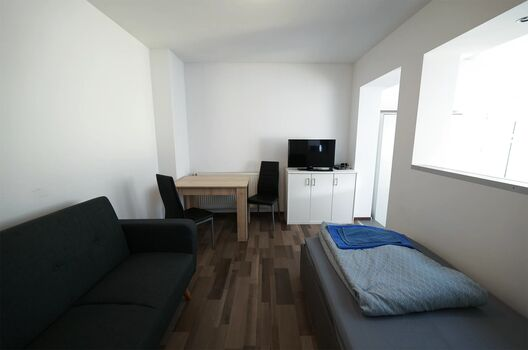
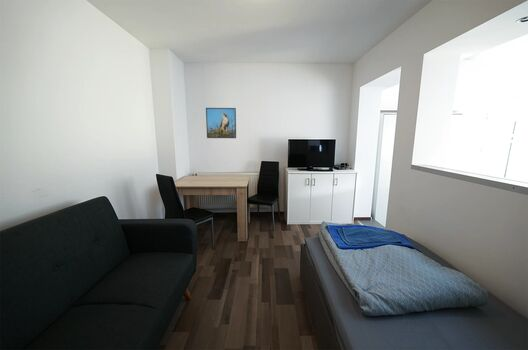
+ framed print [205,107,237,139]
